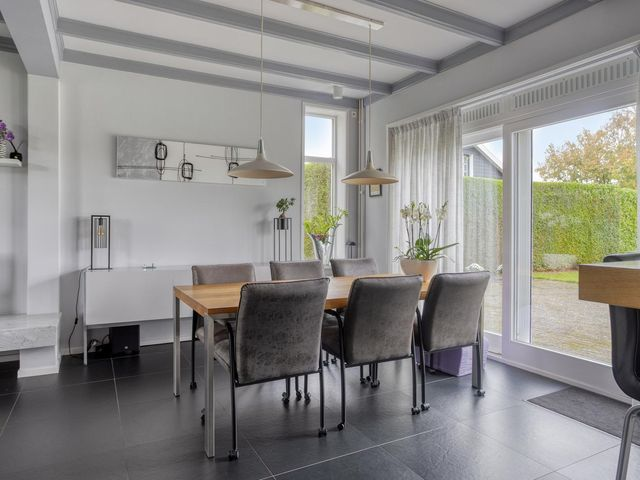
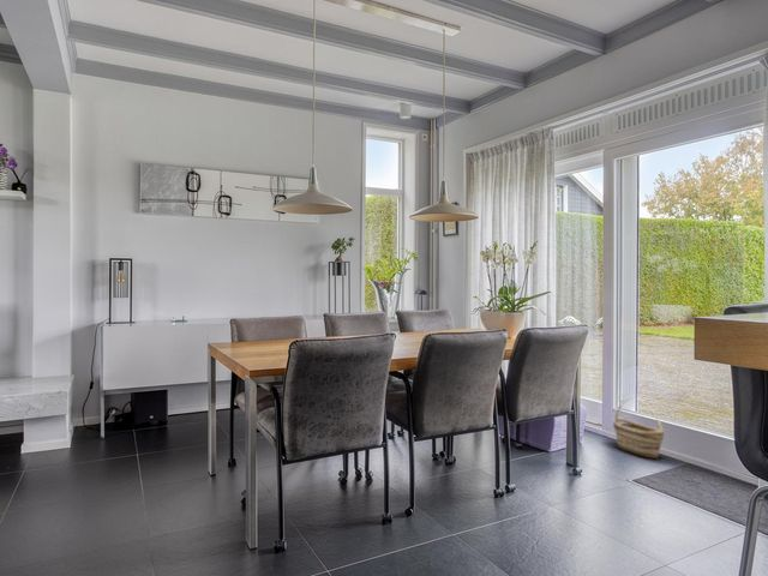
+ basket [612,397,665,460]
